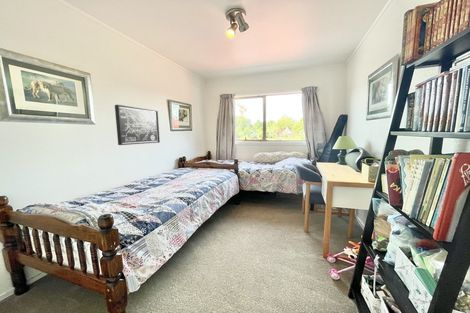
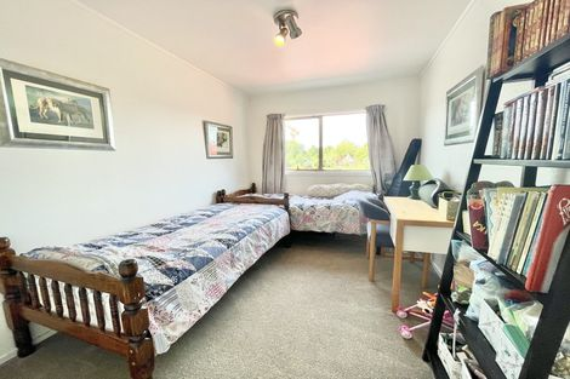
- wall art [114,104,161,146]
